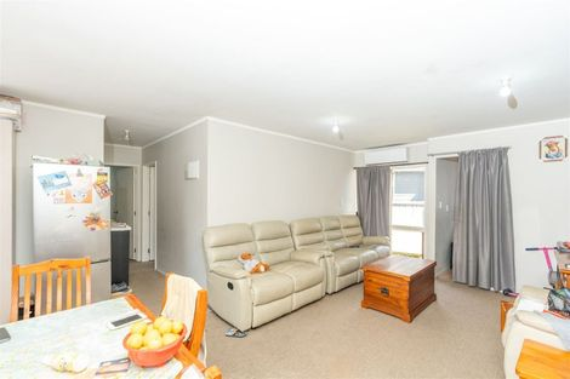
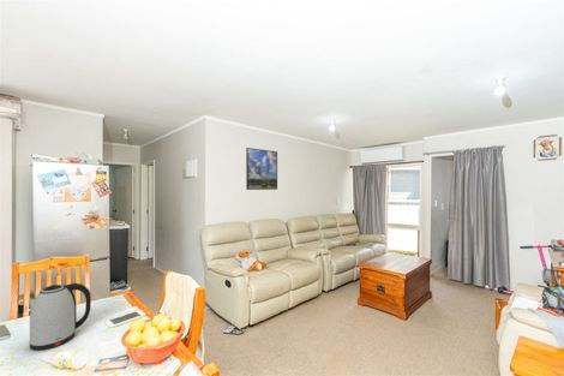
+ kettle [28,282,92,352]
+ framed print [245,147,278,191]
